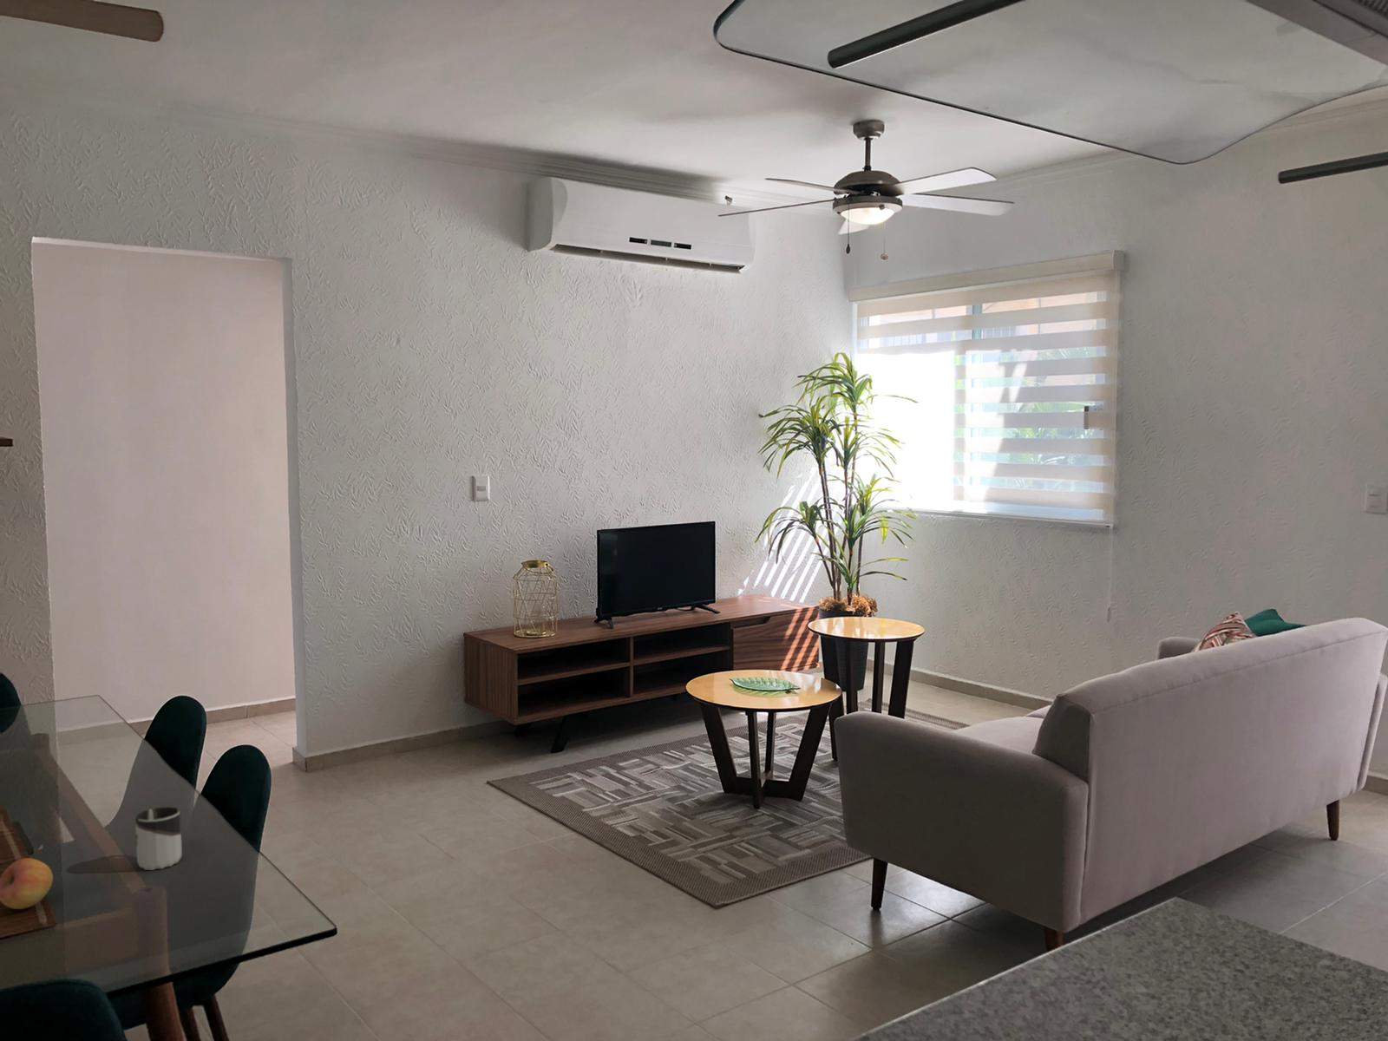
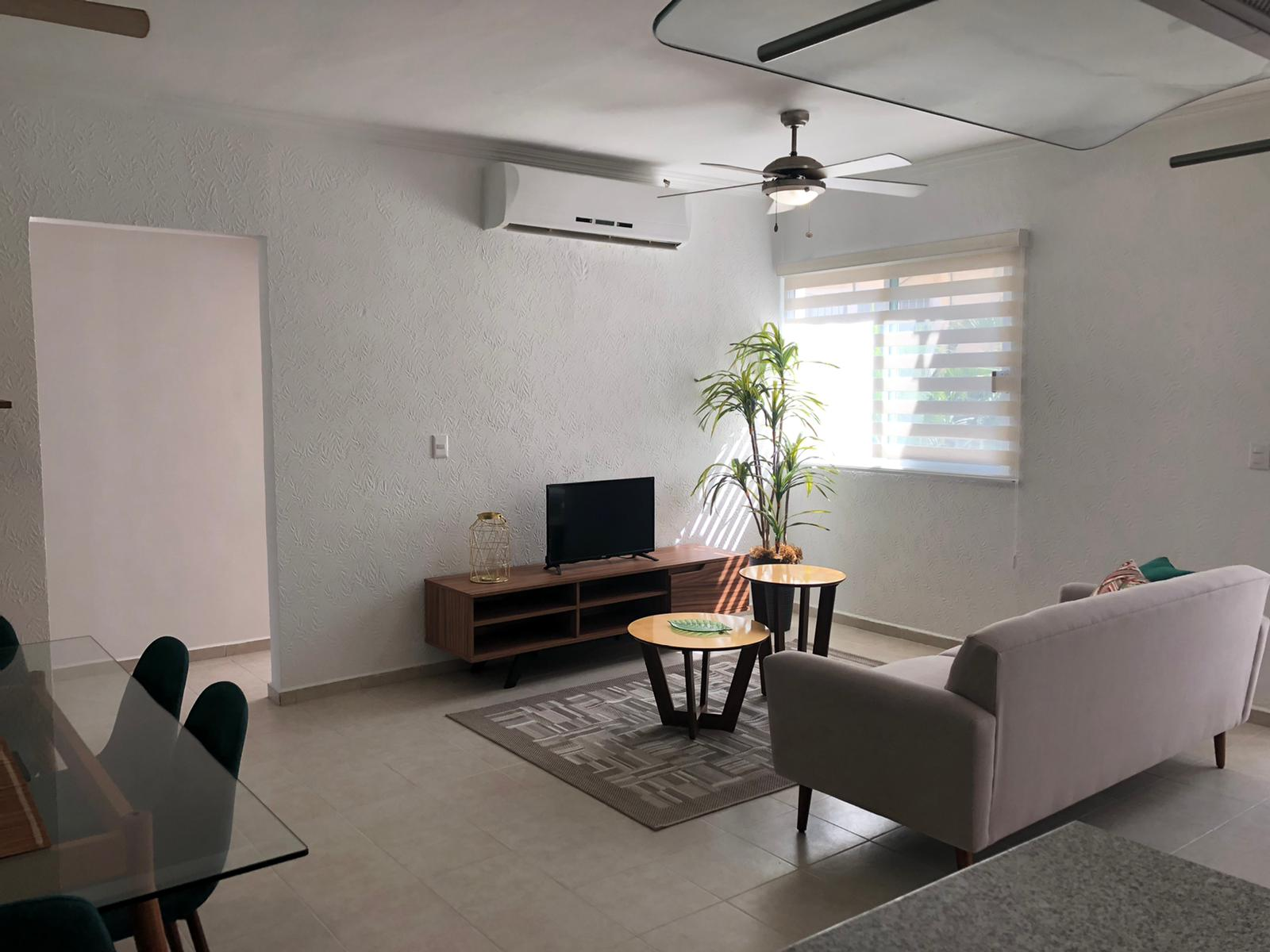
- cup [134,806,183,872]
- fruit [0,857,54,910]
